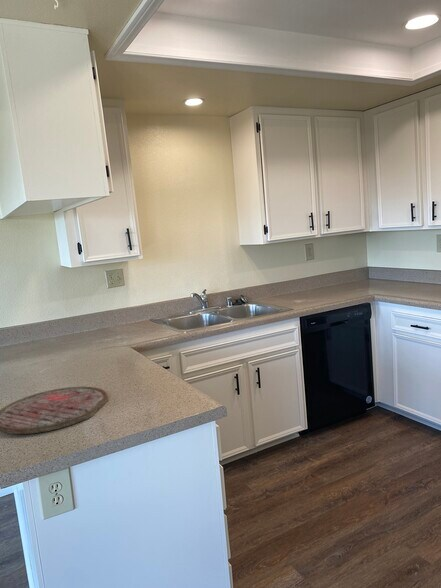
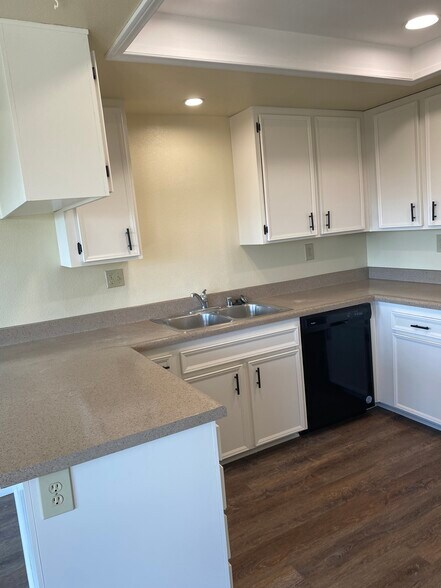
- cutting board [0,386,109,435]
